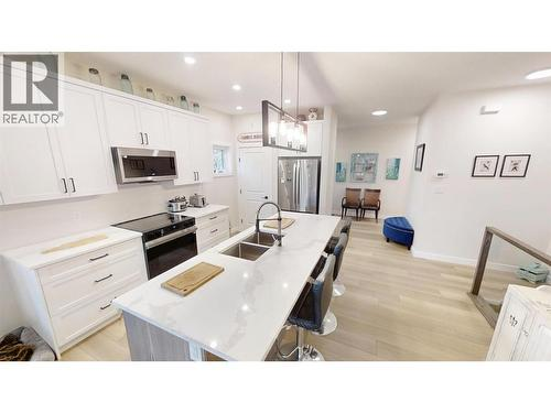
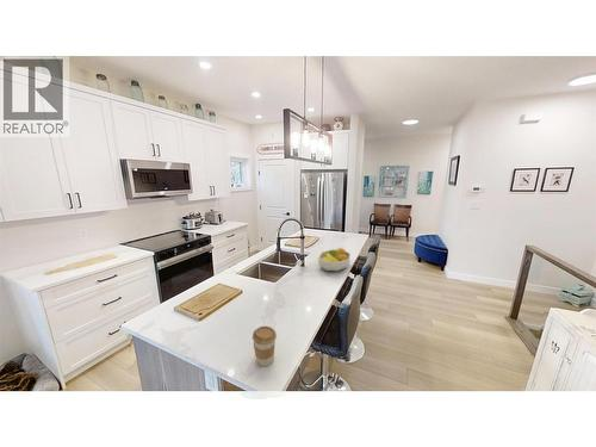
+ coffee cup [252,325,278,367]
+ fruit bowl [317,247,352,272]
